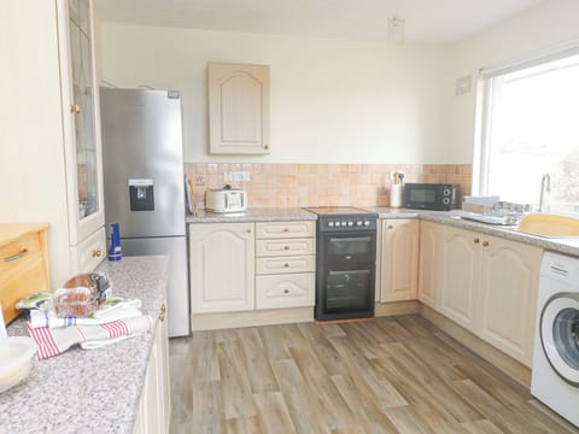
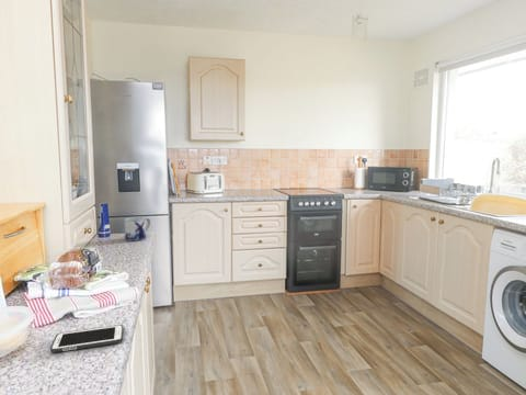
+ cell phone [49,324,125,353]
+ mug [124,216,151,242]
